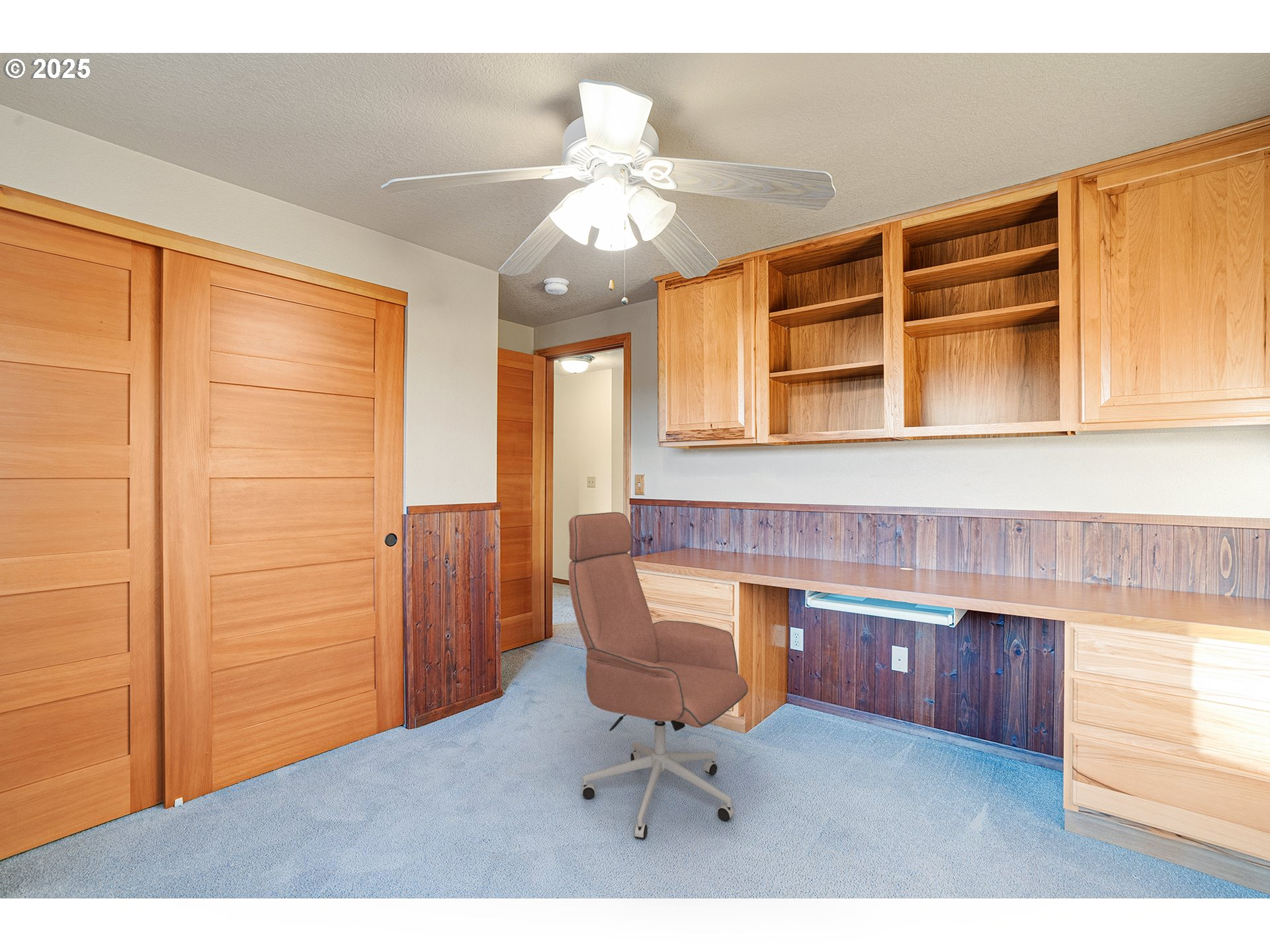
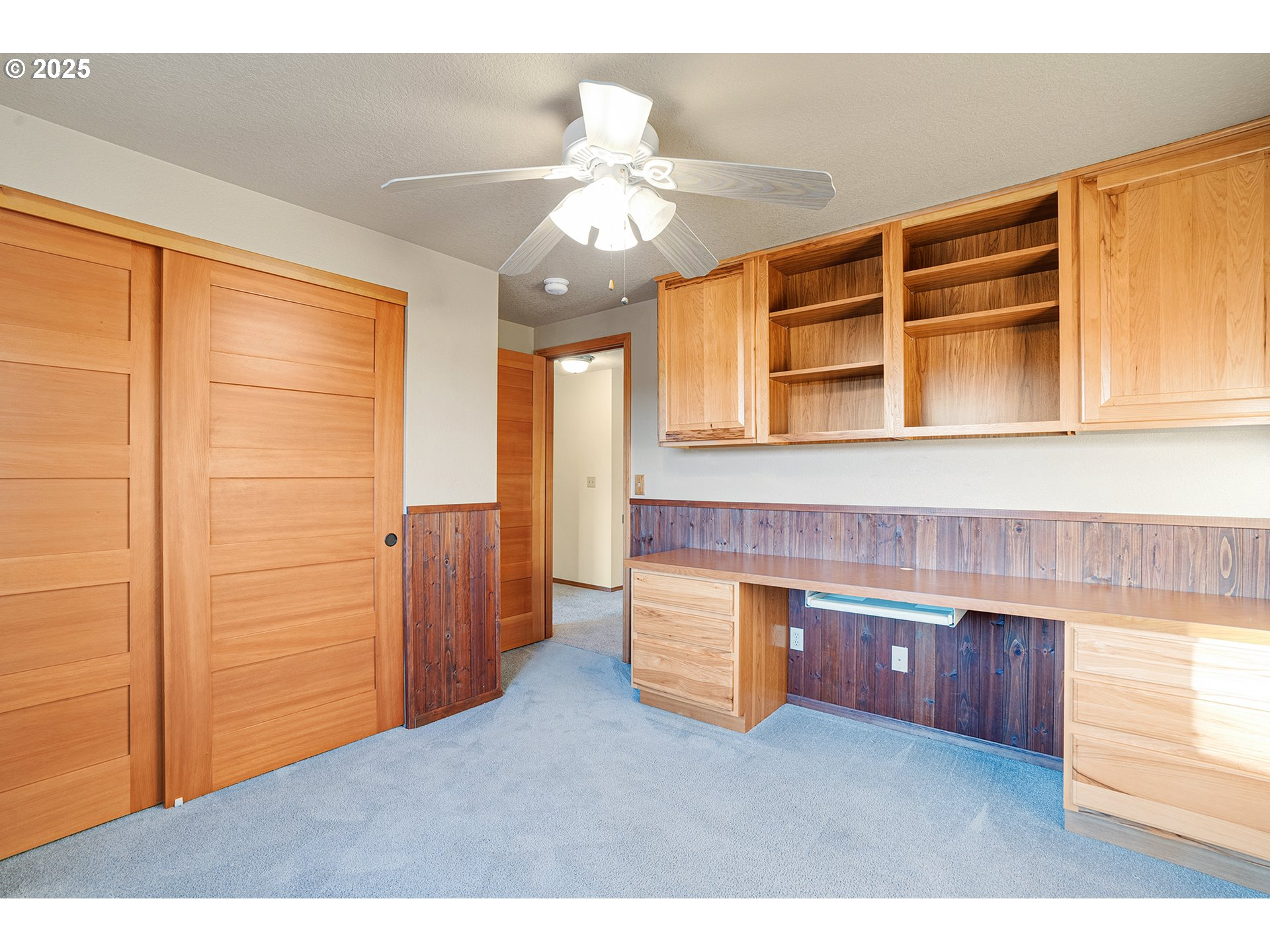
- office chair [568,512,749,840]
